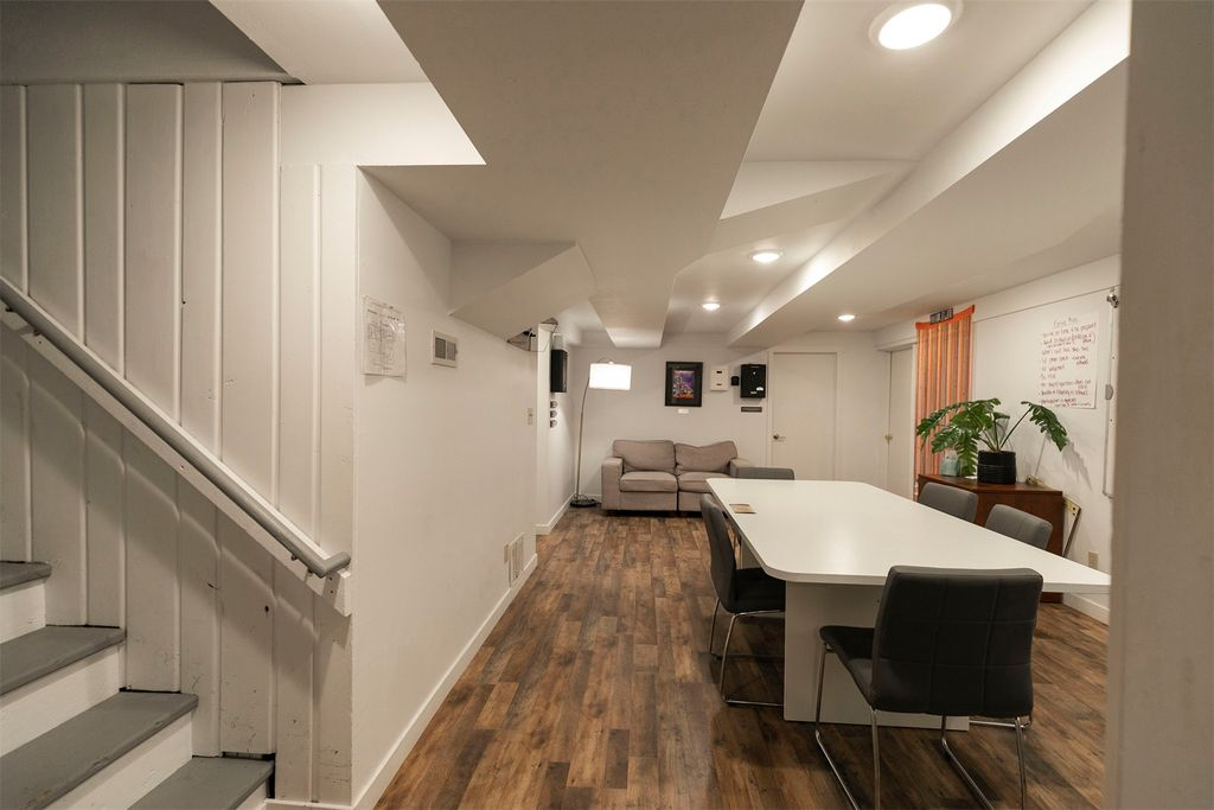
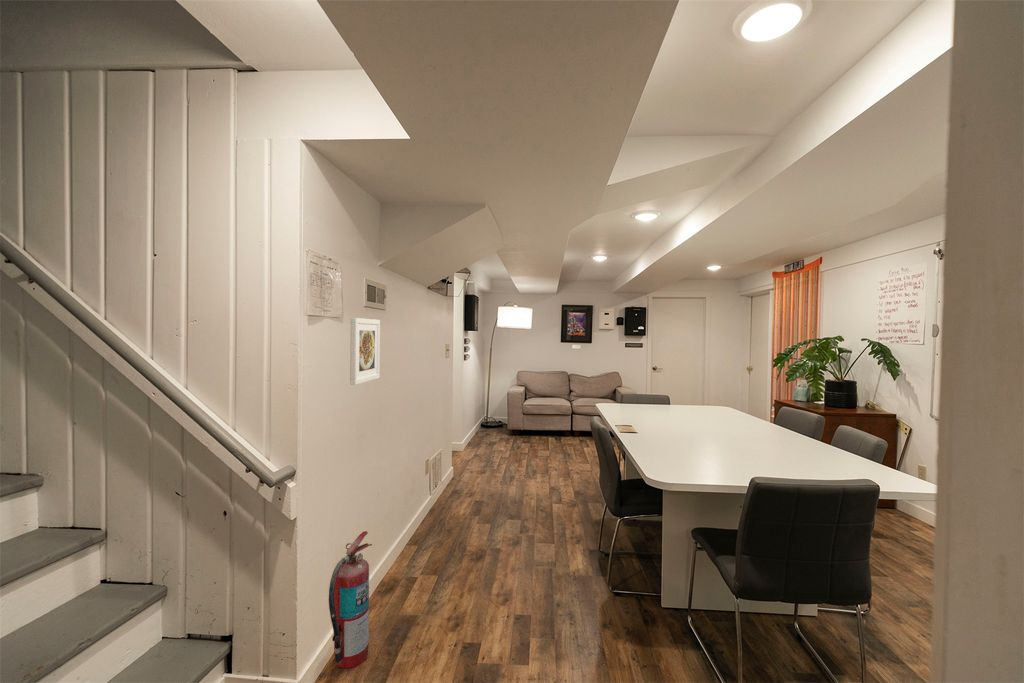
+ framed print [349,317,381,386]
+ fire extinguisher [328,530,373,669]
